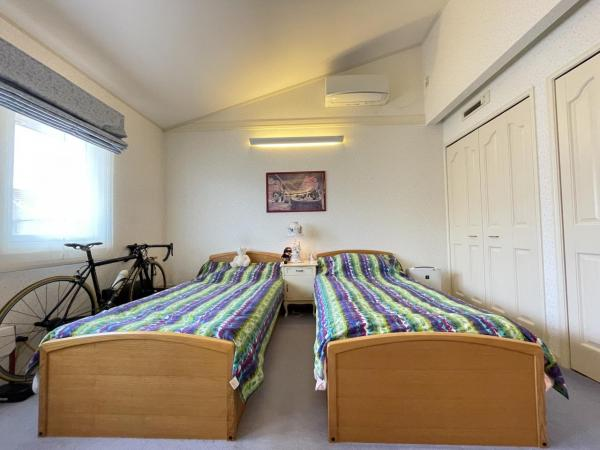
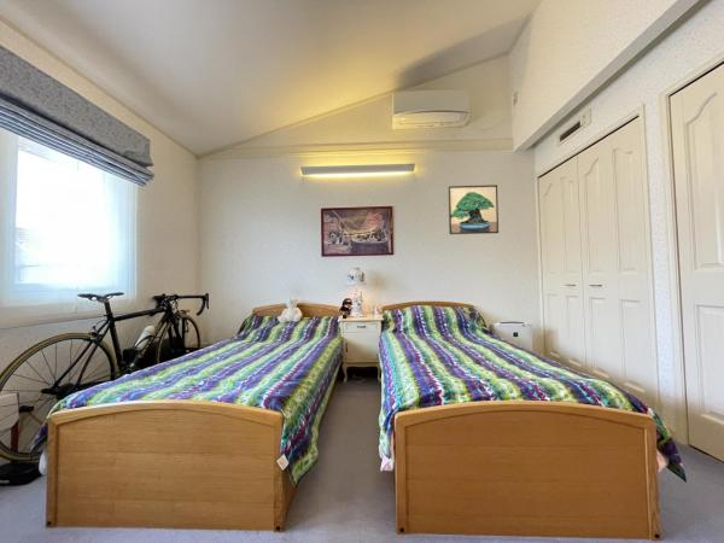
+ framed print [448,183,500,235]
